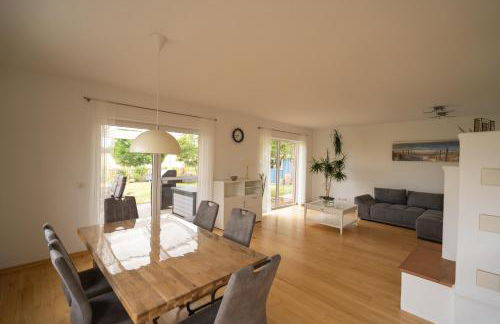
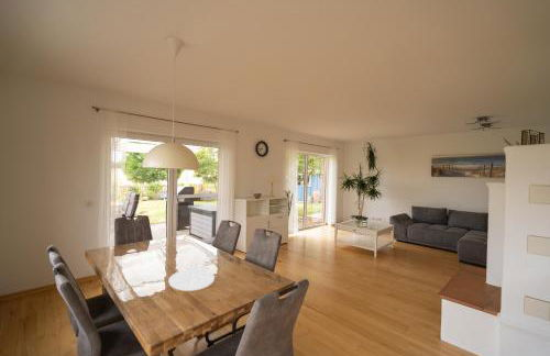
+ plate [167,263,216,292]
